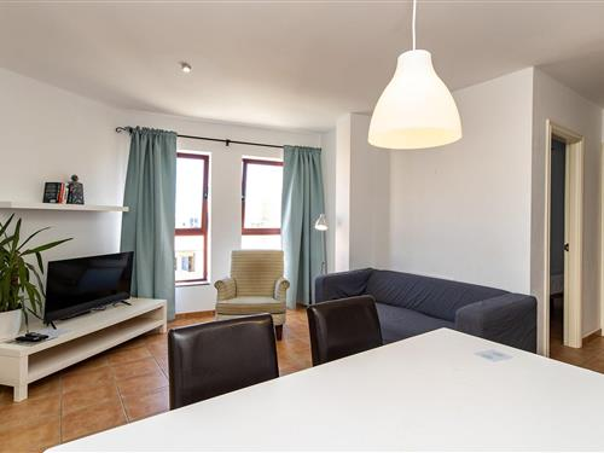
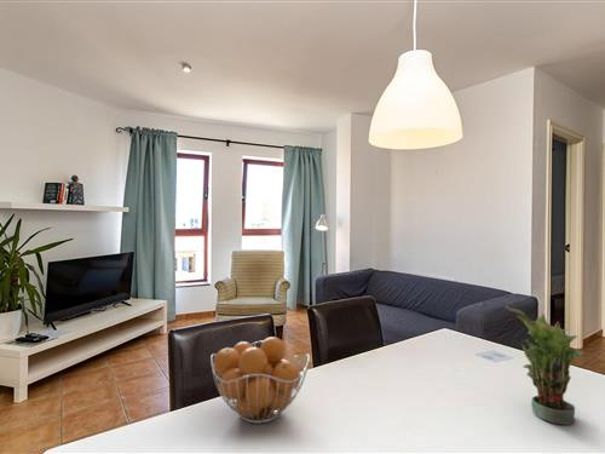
+ potted plant [505,305,586,426]
+ fruit basket [209,335,311,425]
